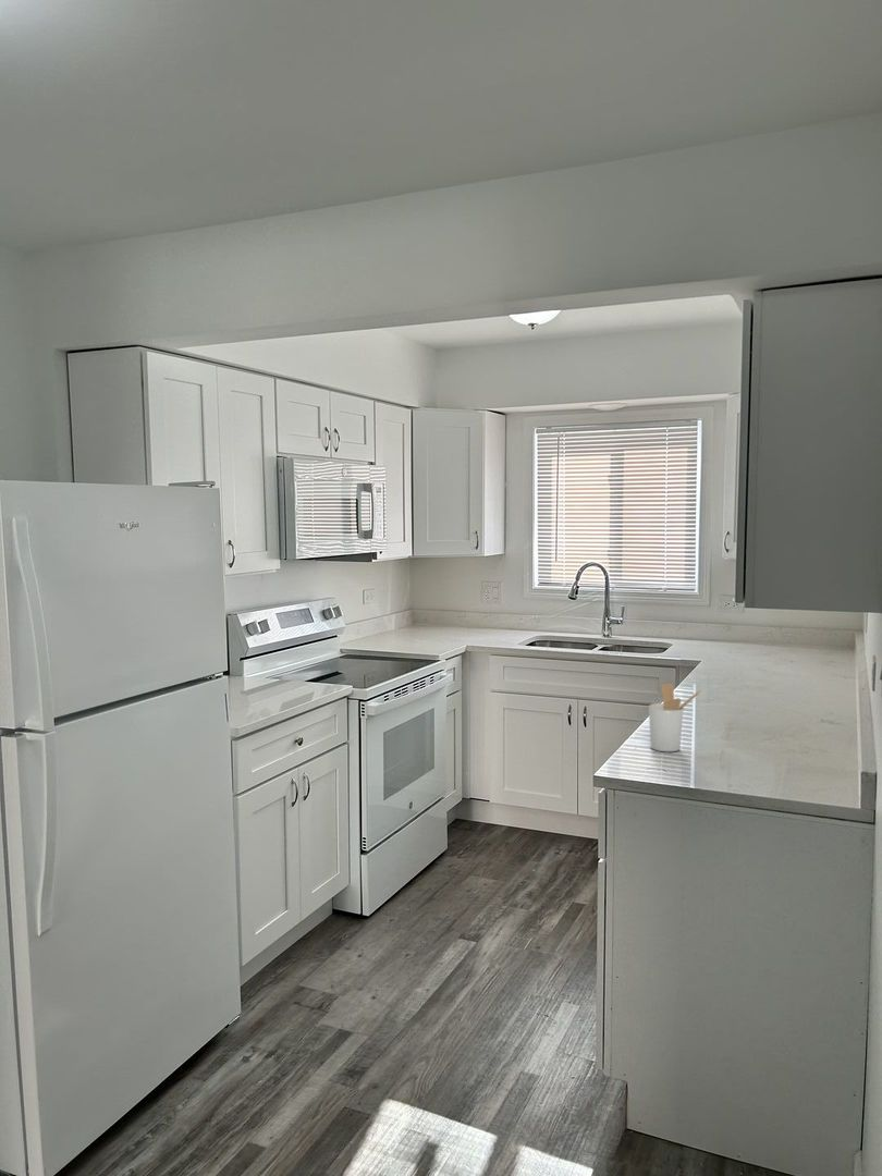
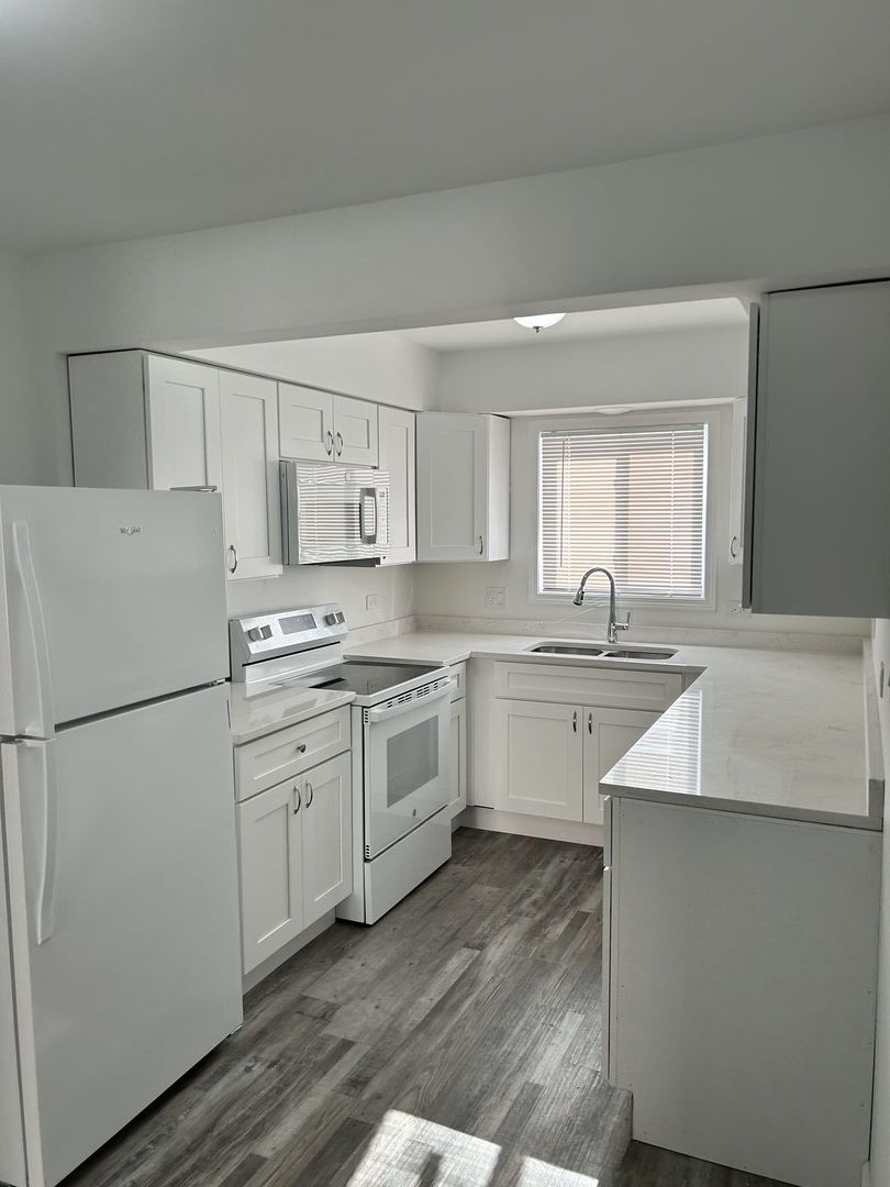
- utensil holder [648,682,702,752]
